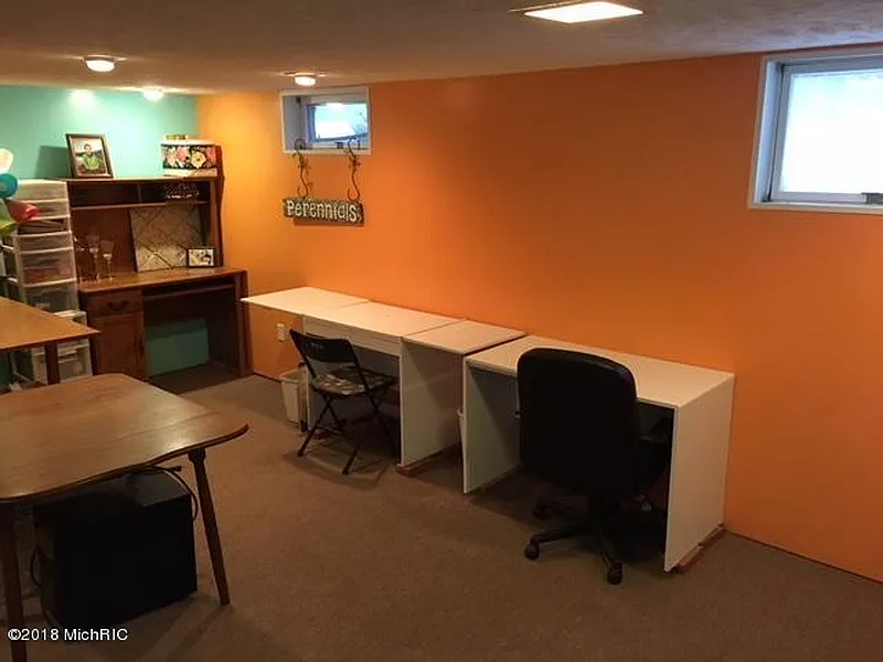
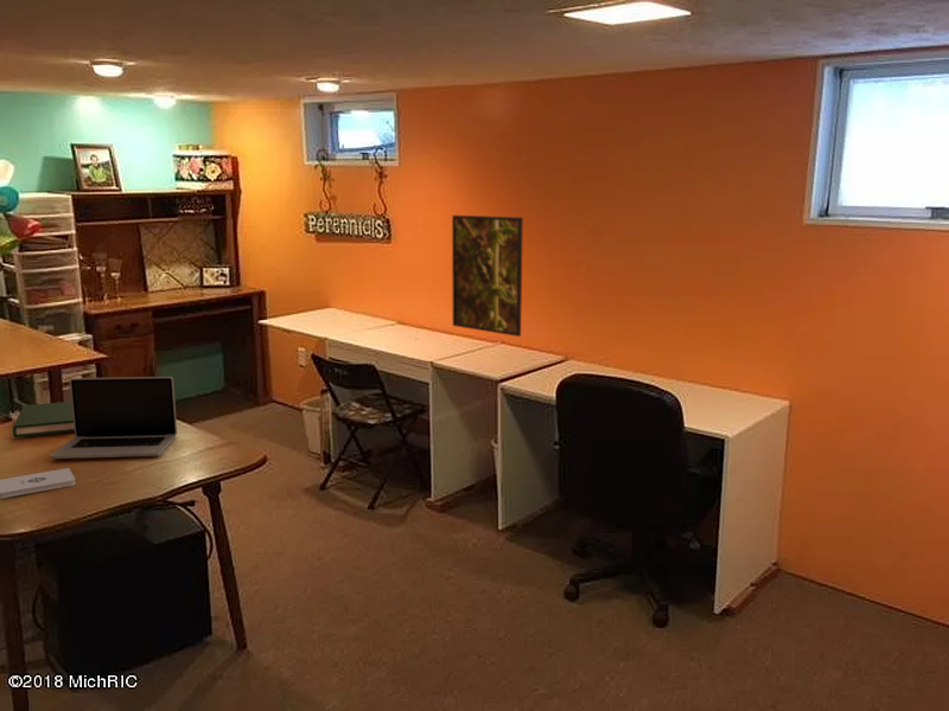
+ hardback book [12,401,75,438]
+ laptop [50,376,178,460]
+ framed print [451,214,524,338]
+ notepad [0,467,76,500]
